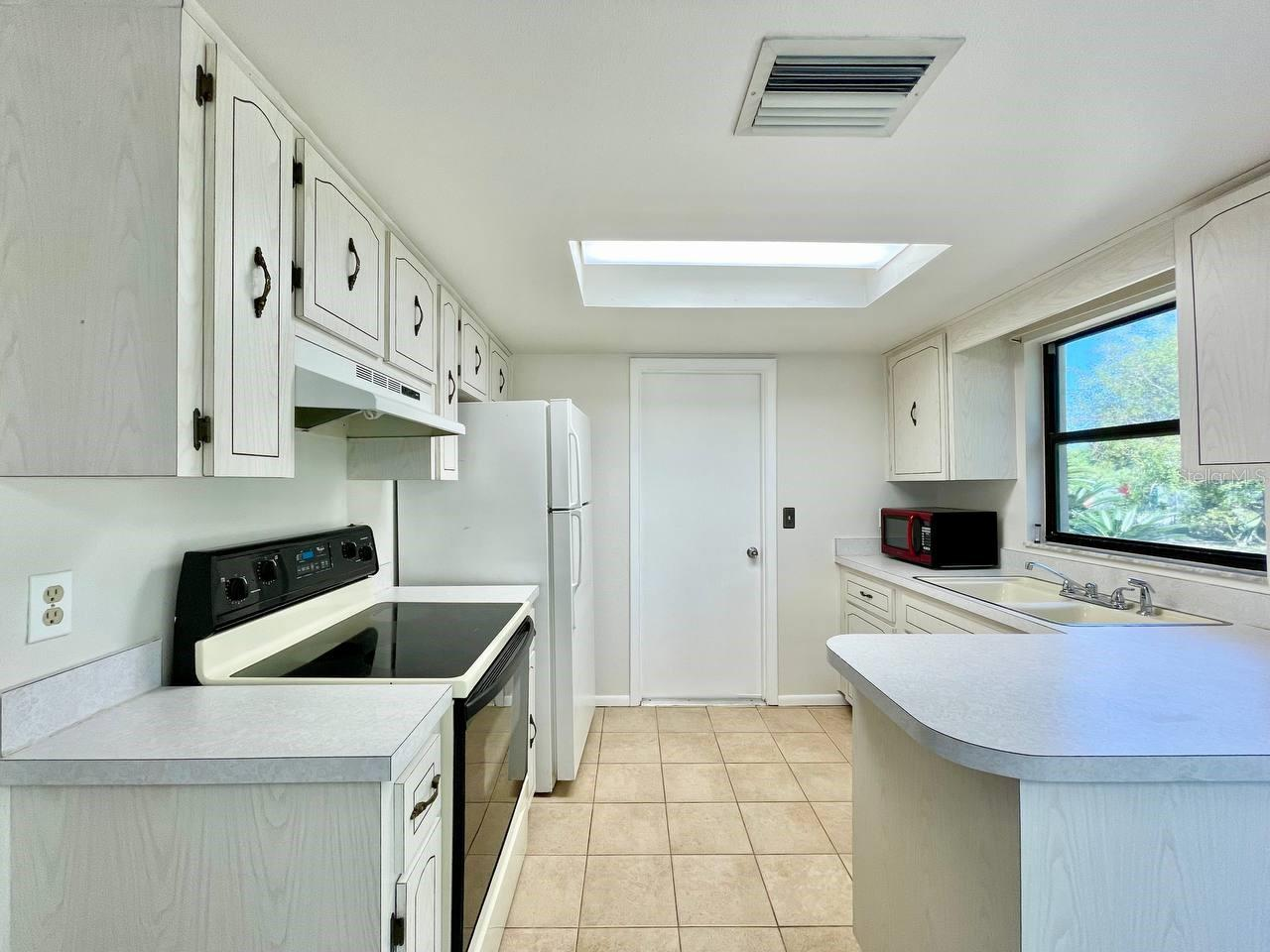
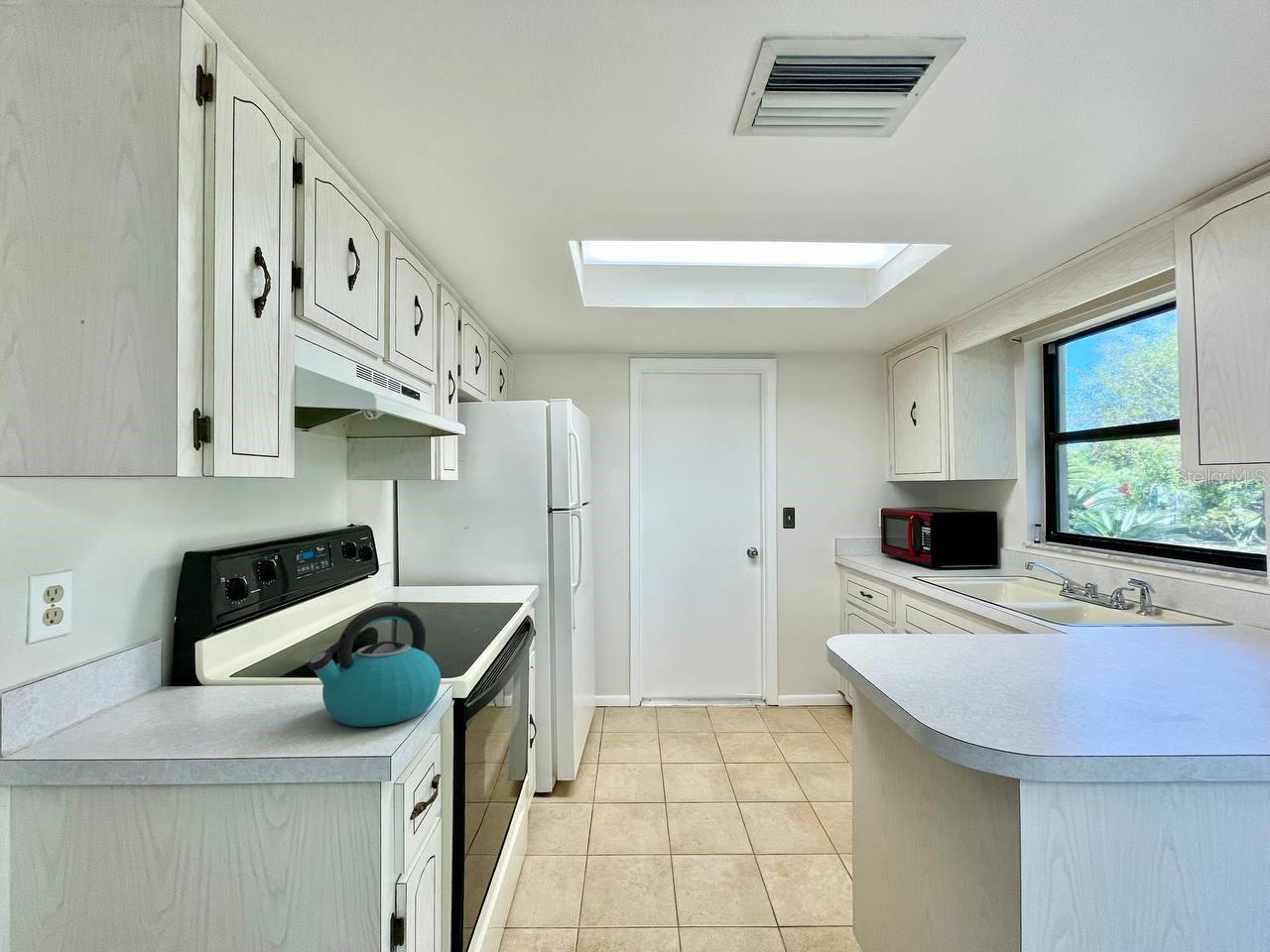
+ kettle [308,604,442,728]
